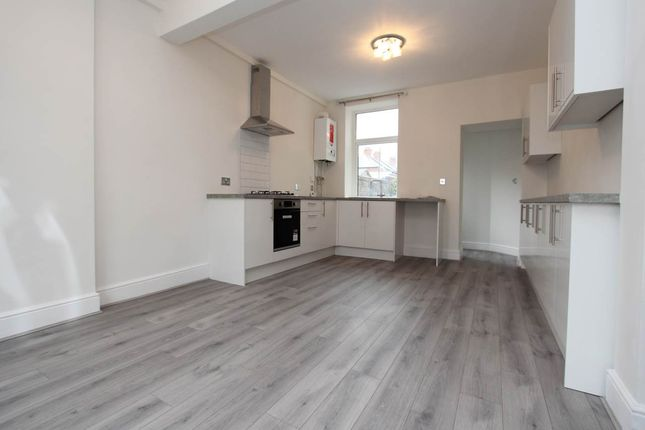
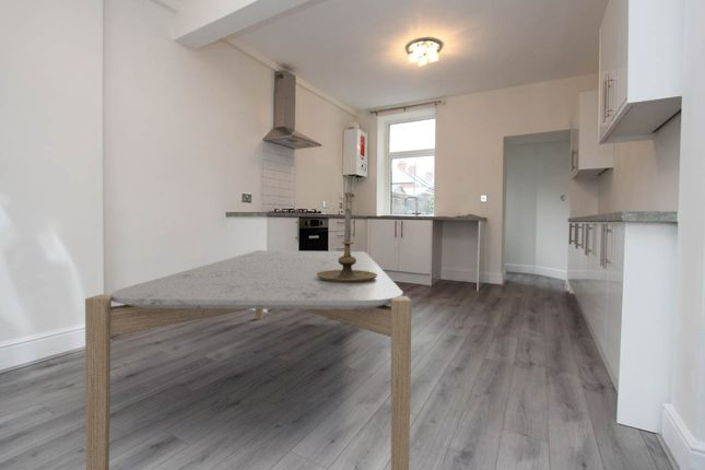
+ dining table [84,249,413,470]
+ candle holder [316,208,378,282]
